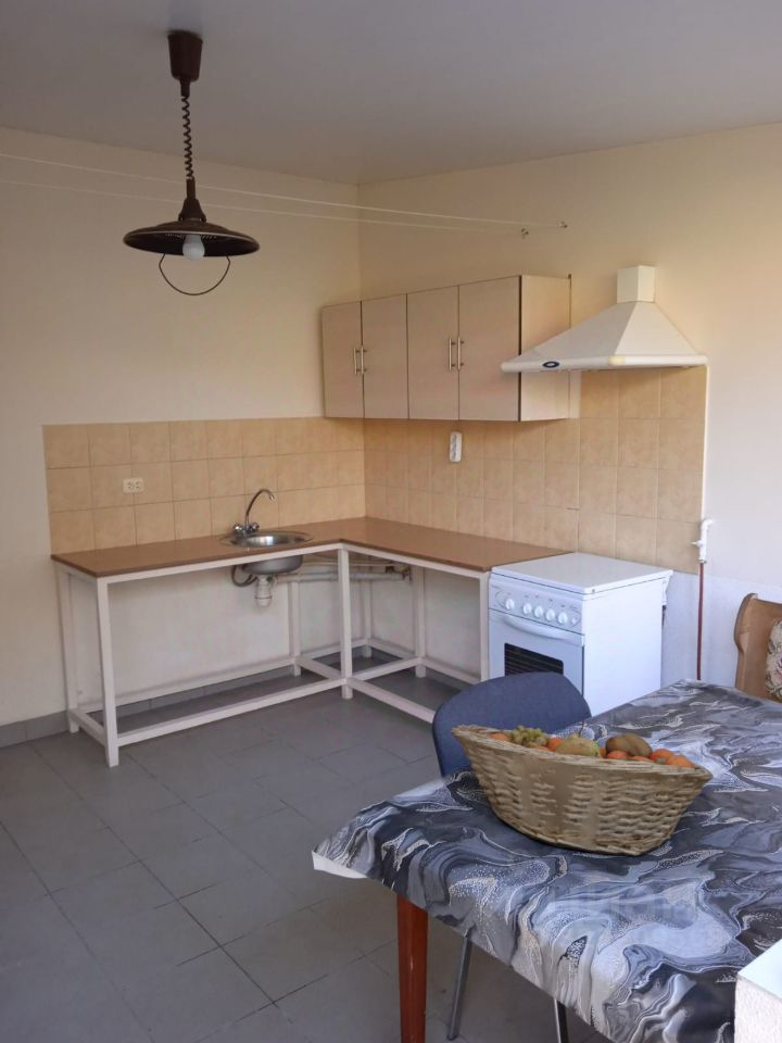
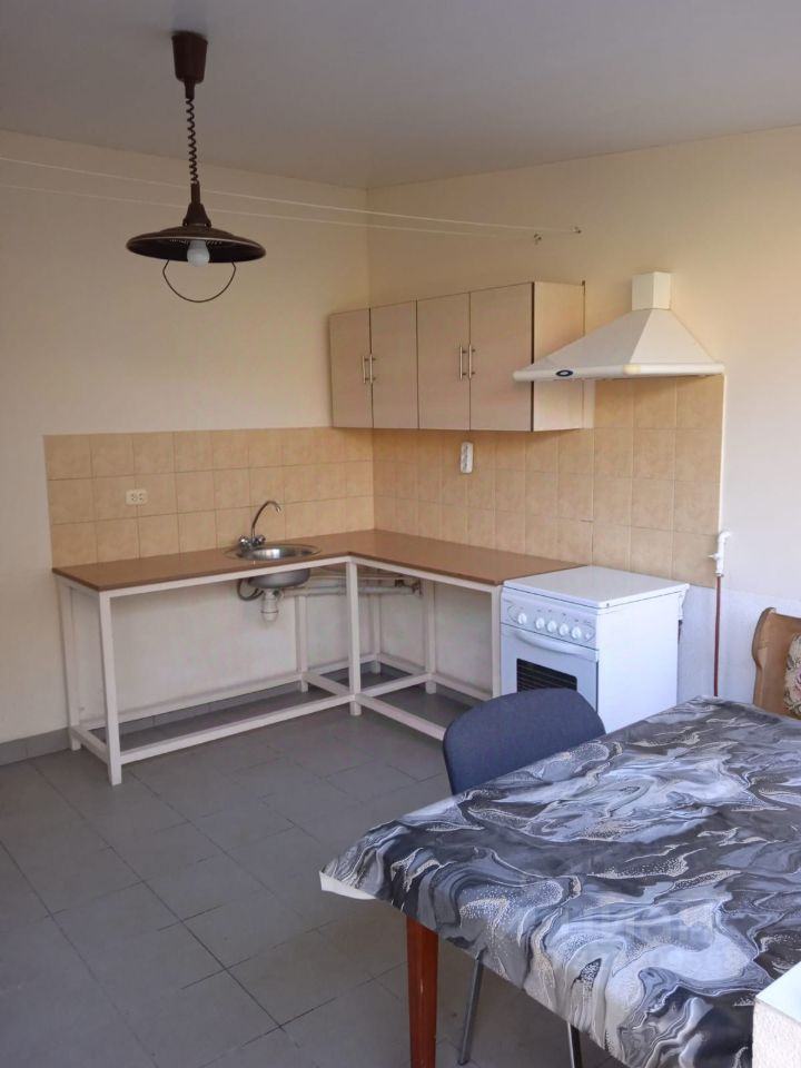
- fruit basket [450,719,715,856]
